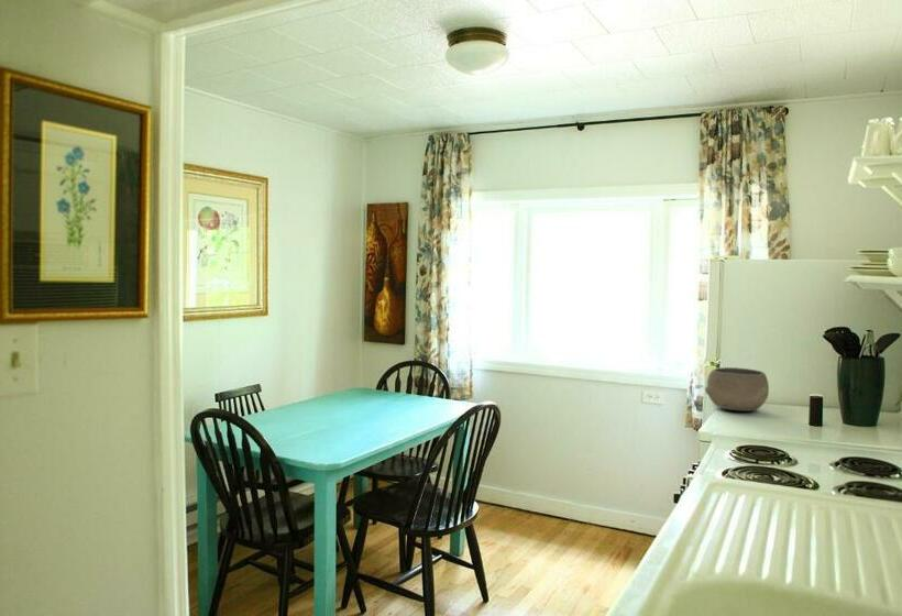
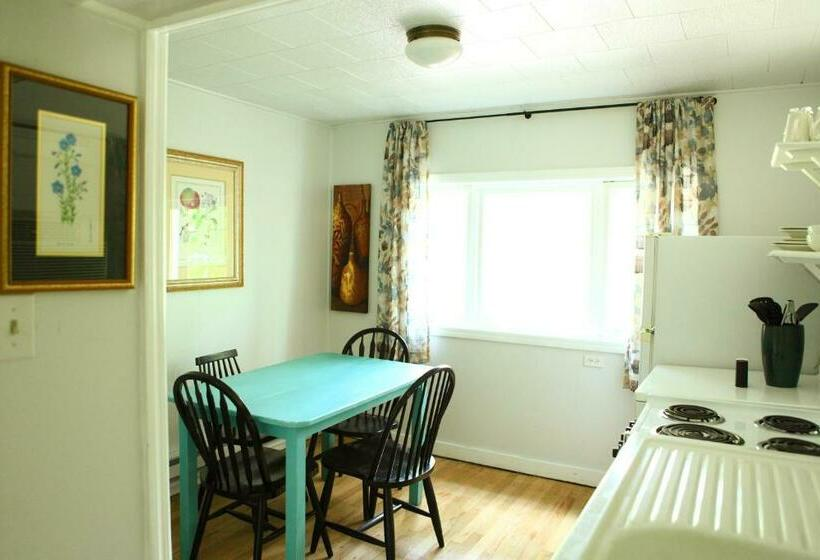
- bowl [704,366,770,413]
